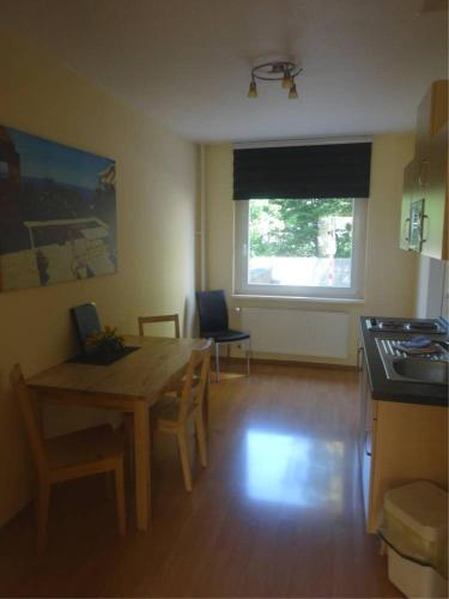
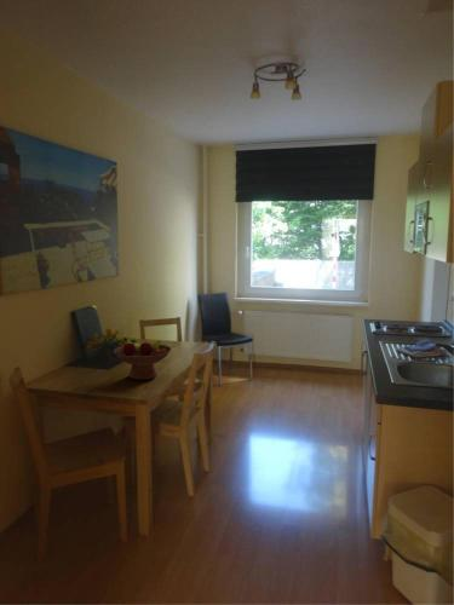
+ fruit bowl [113,336,173,381]
